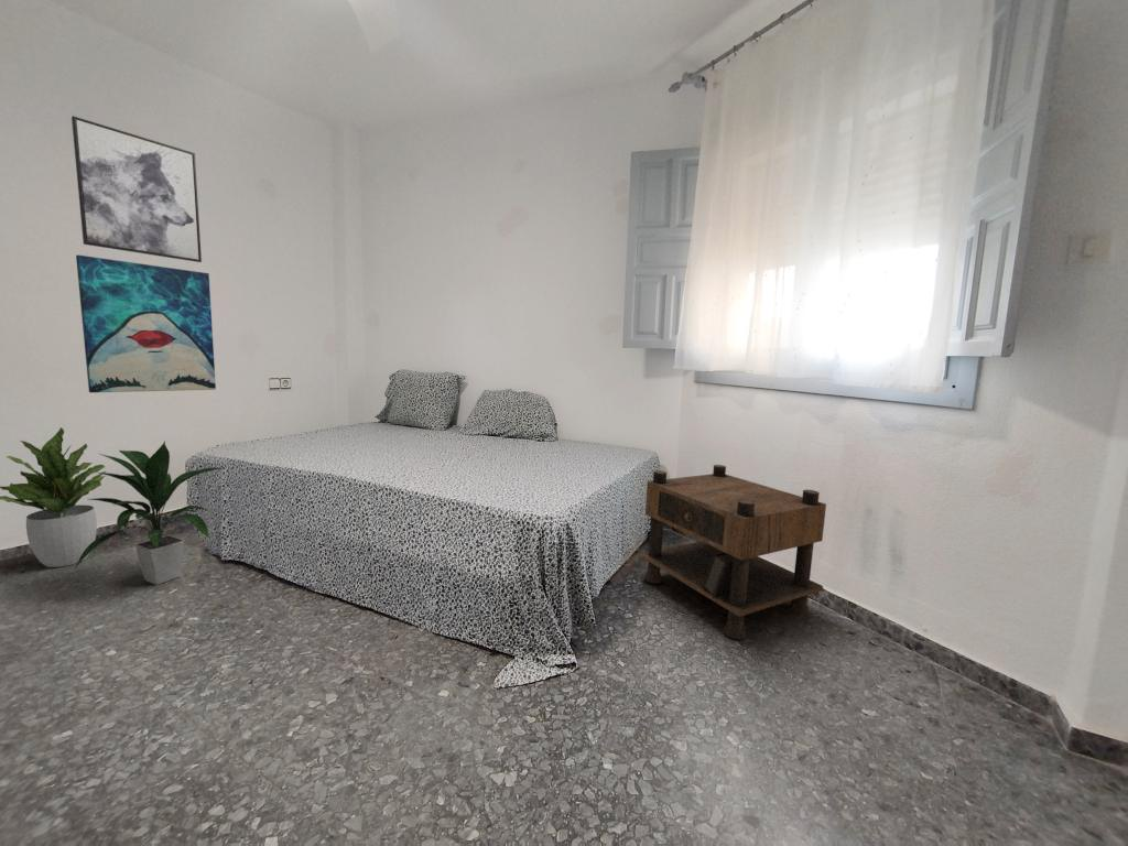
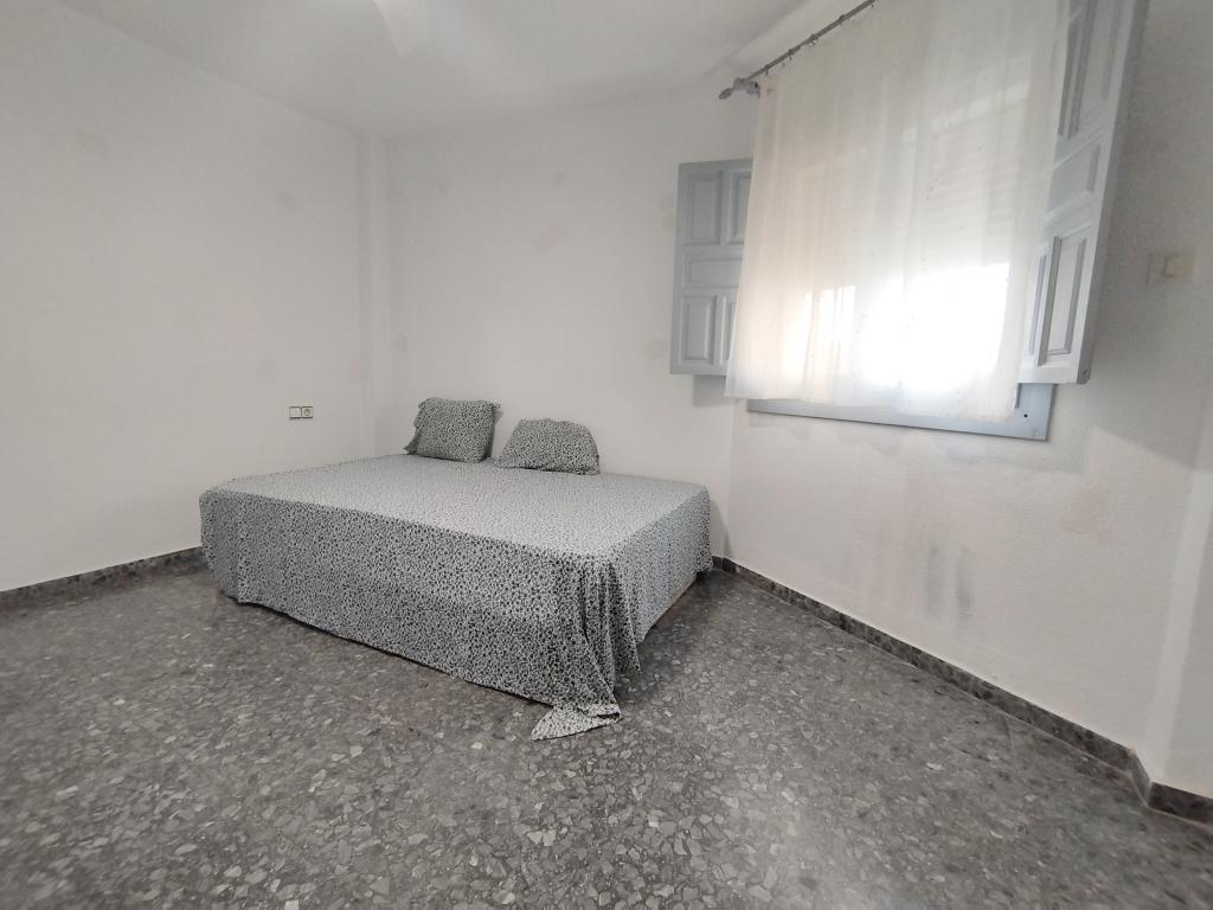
- potted plant [0,426,108,568]
- nightstand [640,464,827,640]
- wall art [75,253,217,393]
- indoor plant [73,441,225,586]
- wall art [70,115,203,263]
